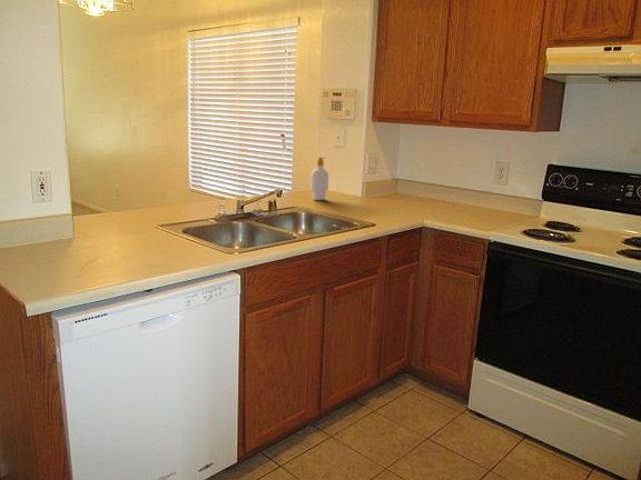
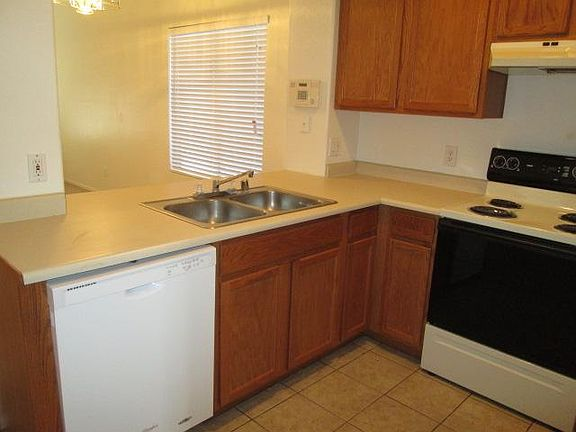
- soap bottle [309,157,329,201]
